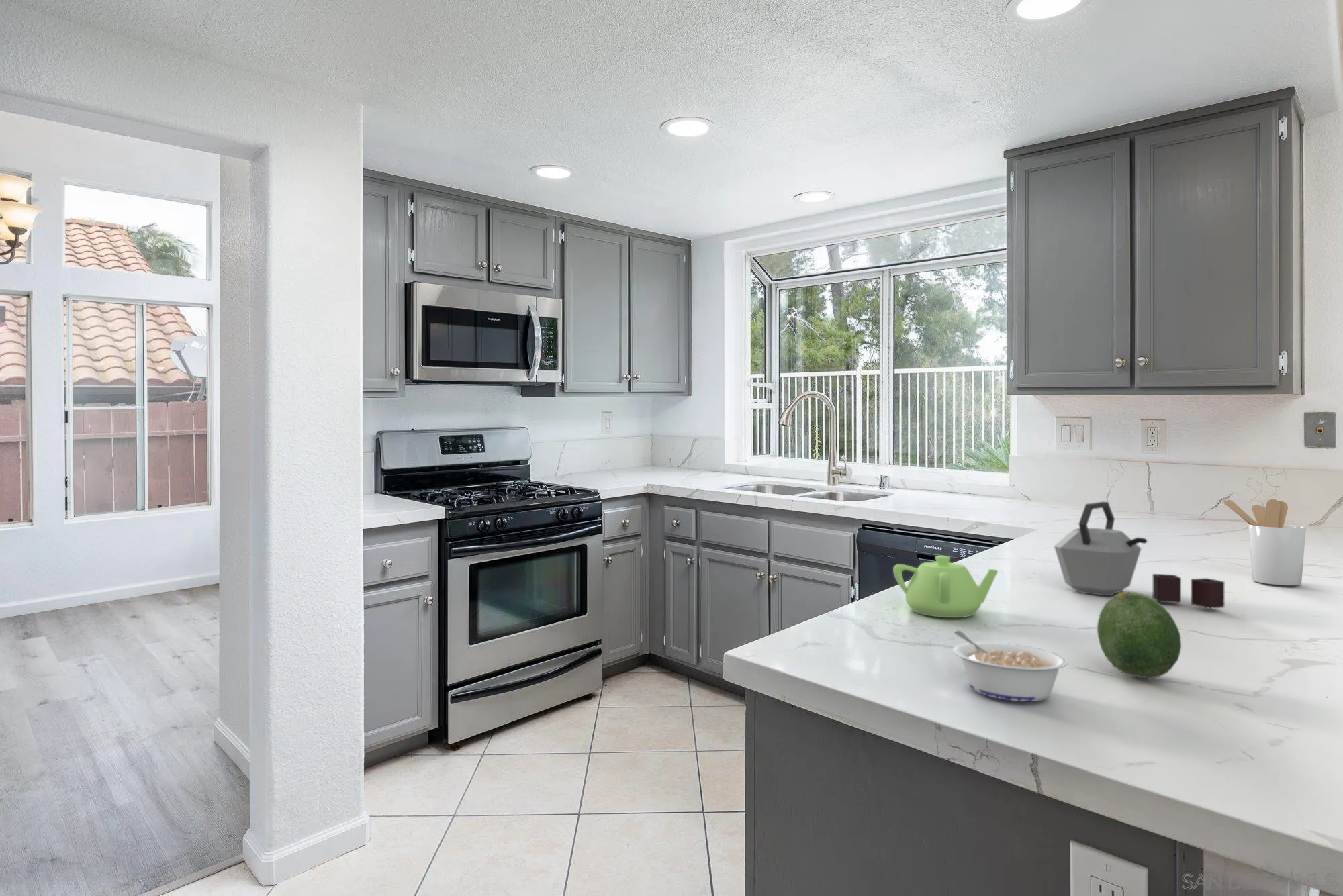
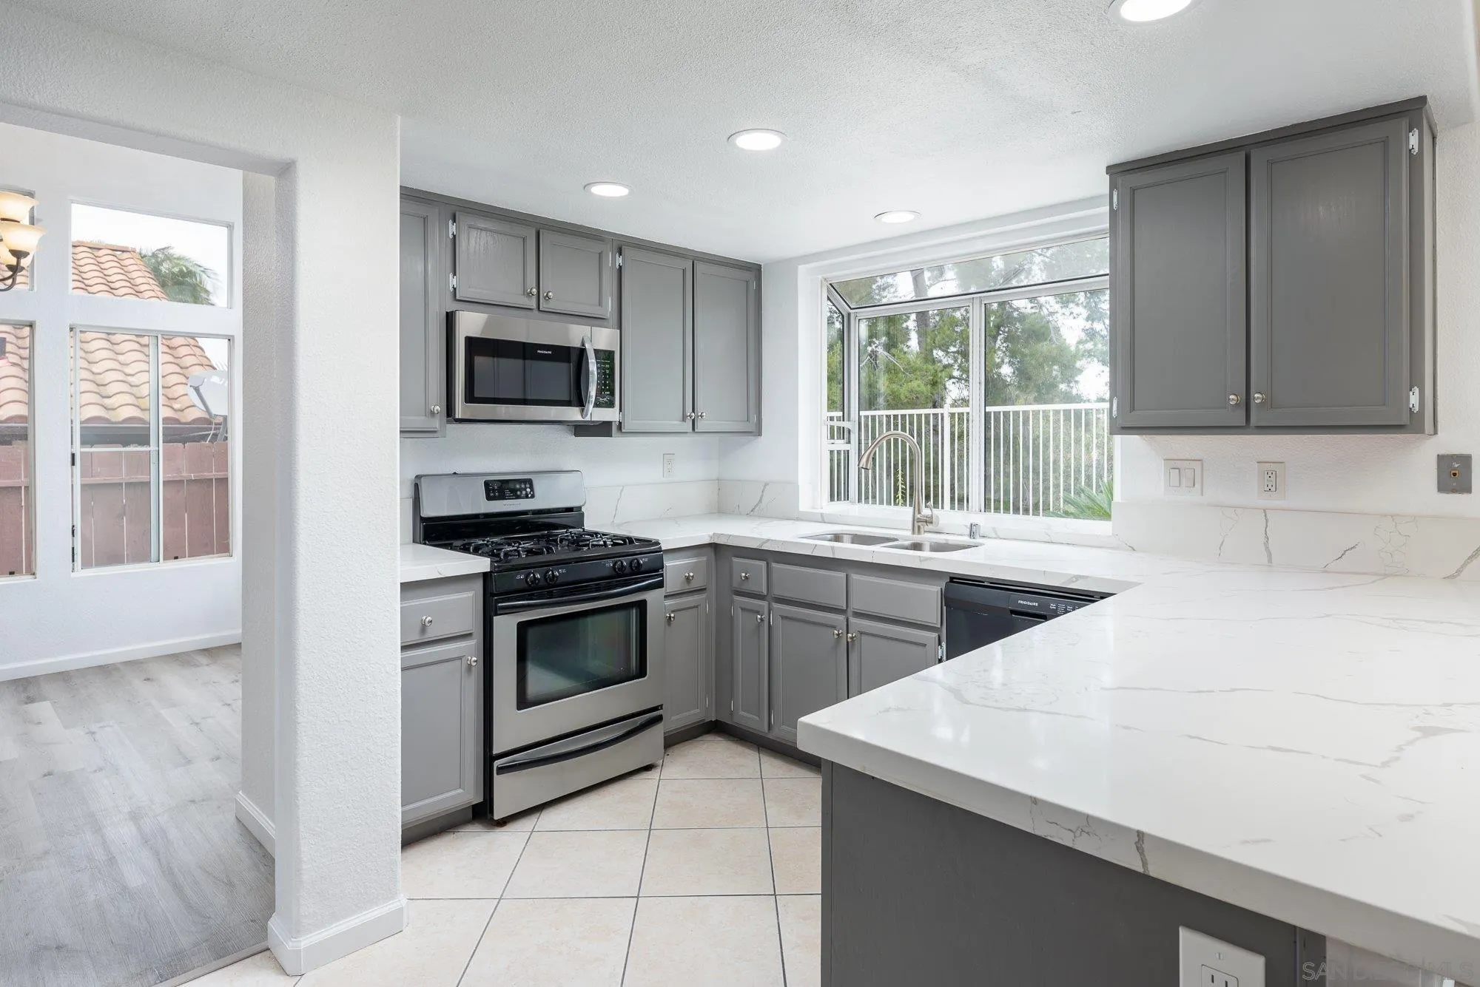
- legume [952,630,1069,702]
- utensil holder [1221,499,1307,586]
- teapot [892,555,999,618]
- fruit [1097,590,1182,679]
- kettle [1054,501,1225,609]
